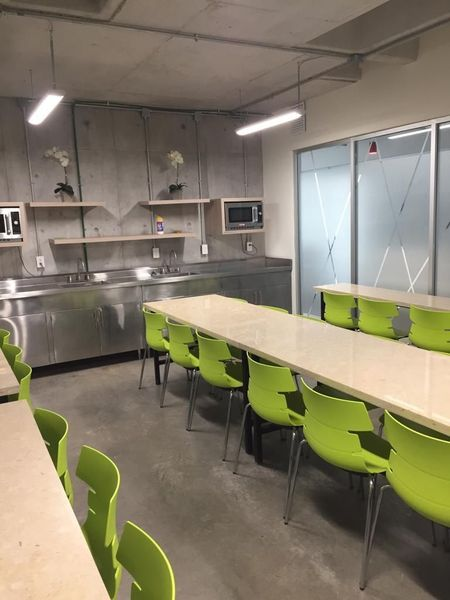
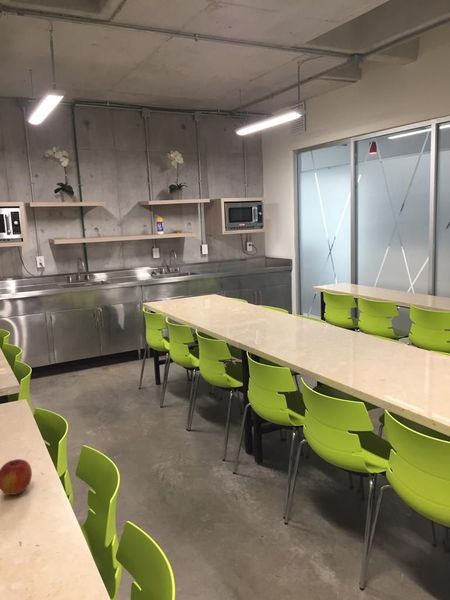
+ apple [0,458,33,496]
